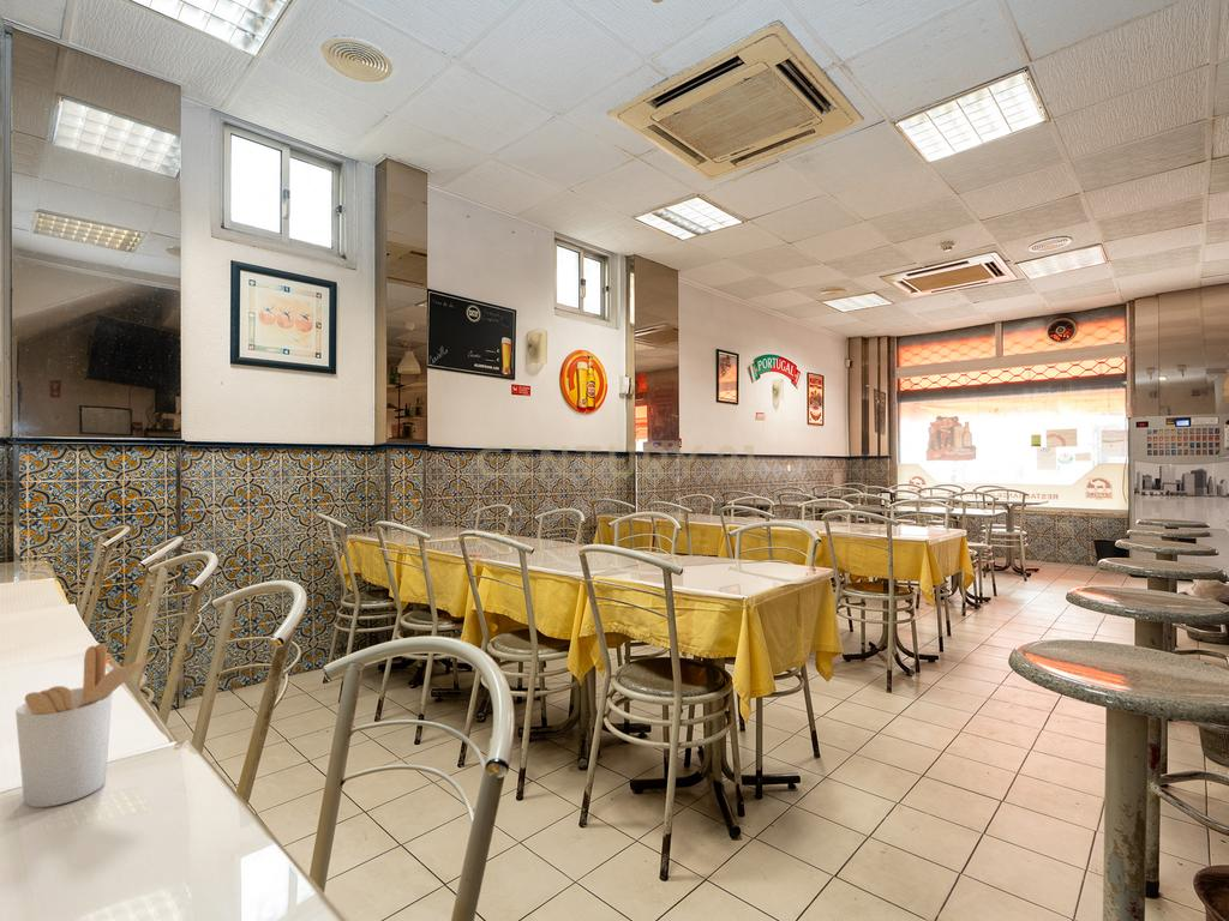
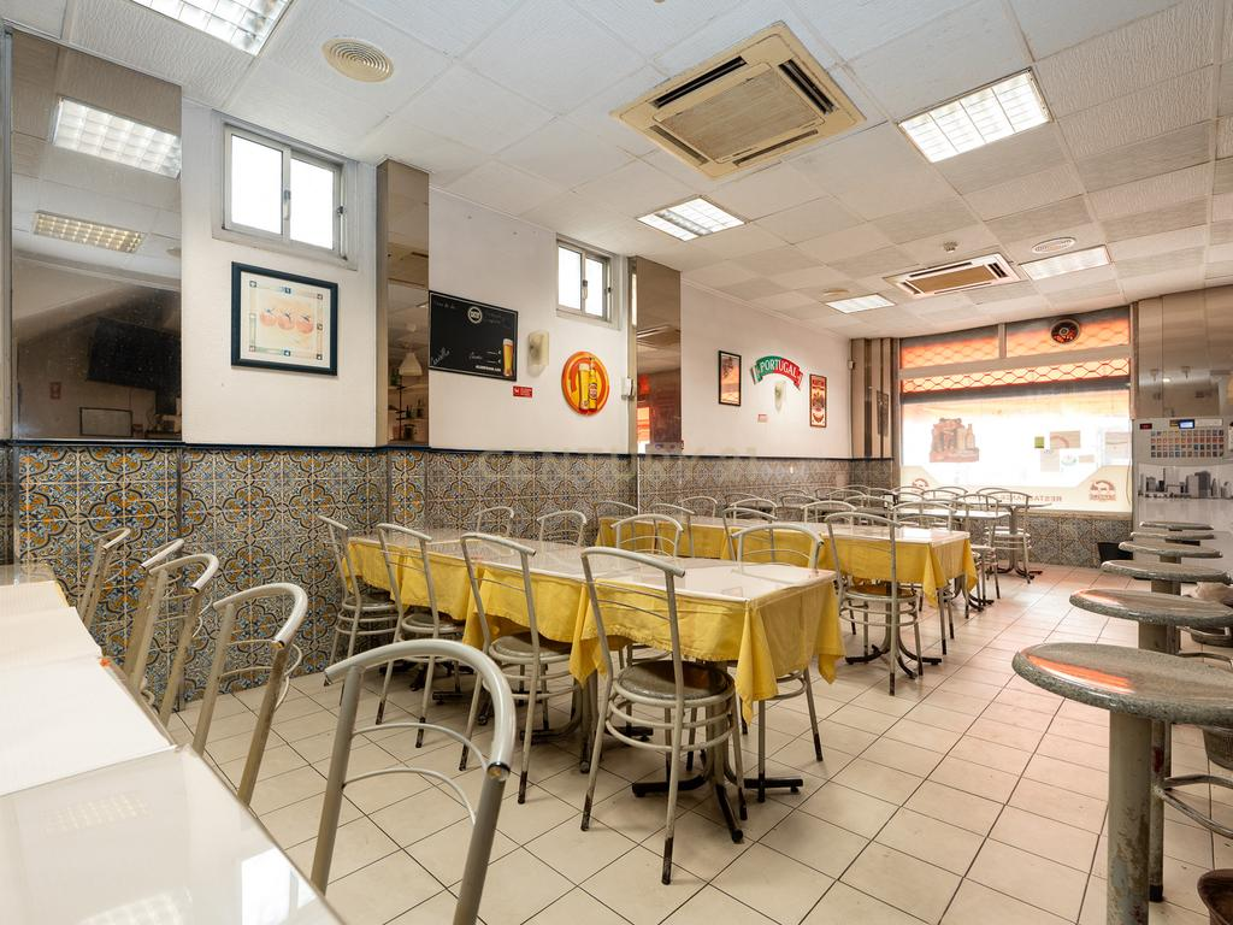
- utensil holder [14,643,157,808]
